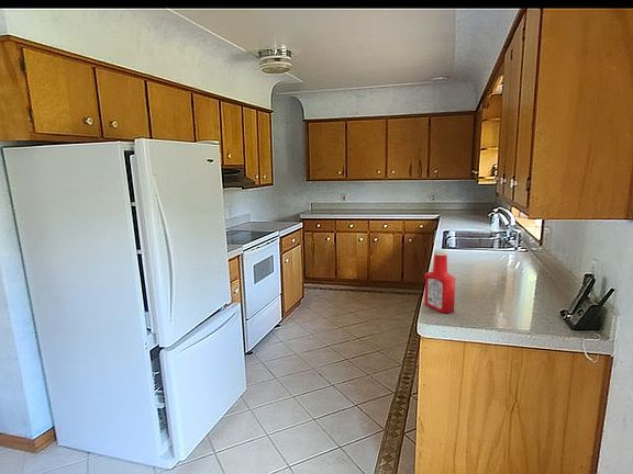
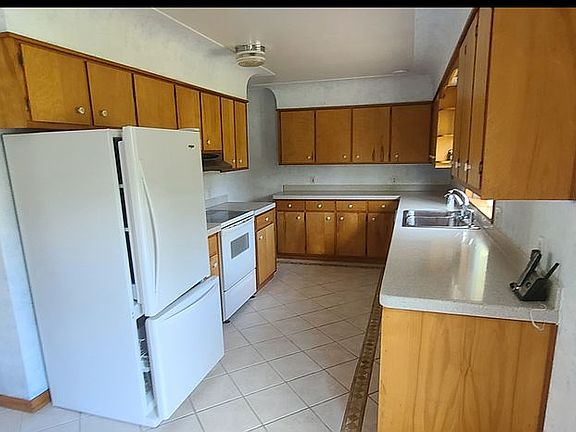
- soap bottle [423,248,456,315]
